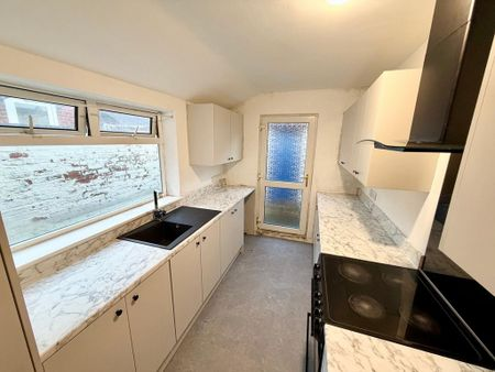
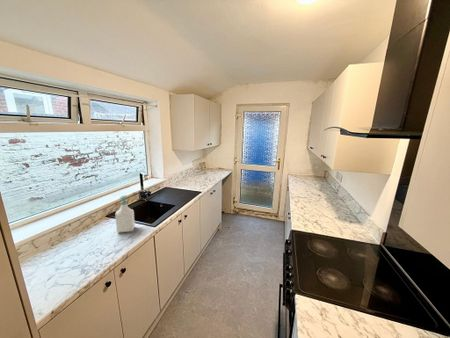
+ soap bottle [114,194,136,234]
